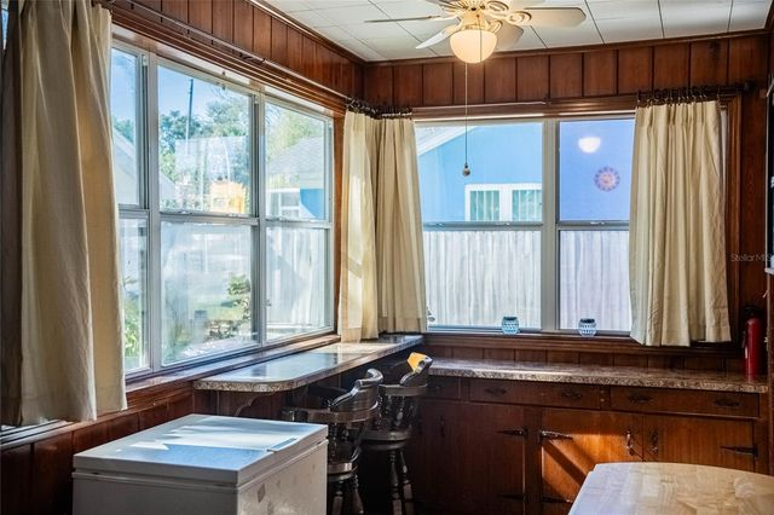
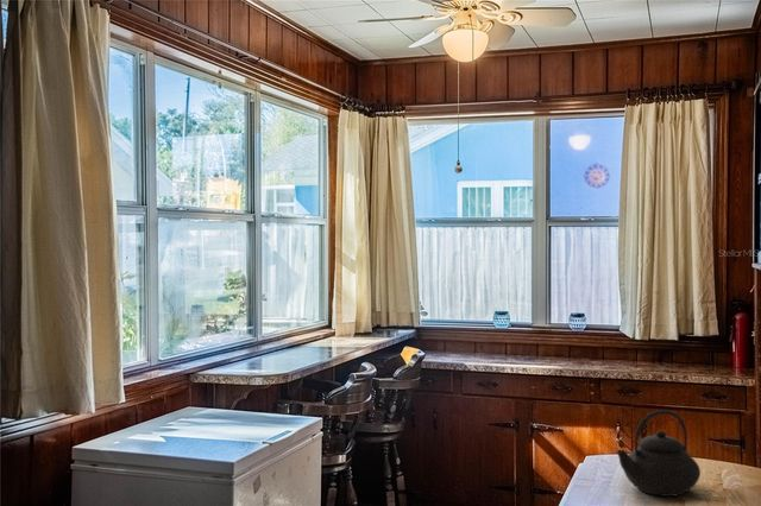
+ teapot [616,409,702,498]
